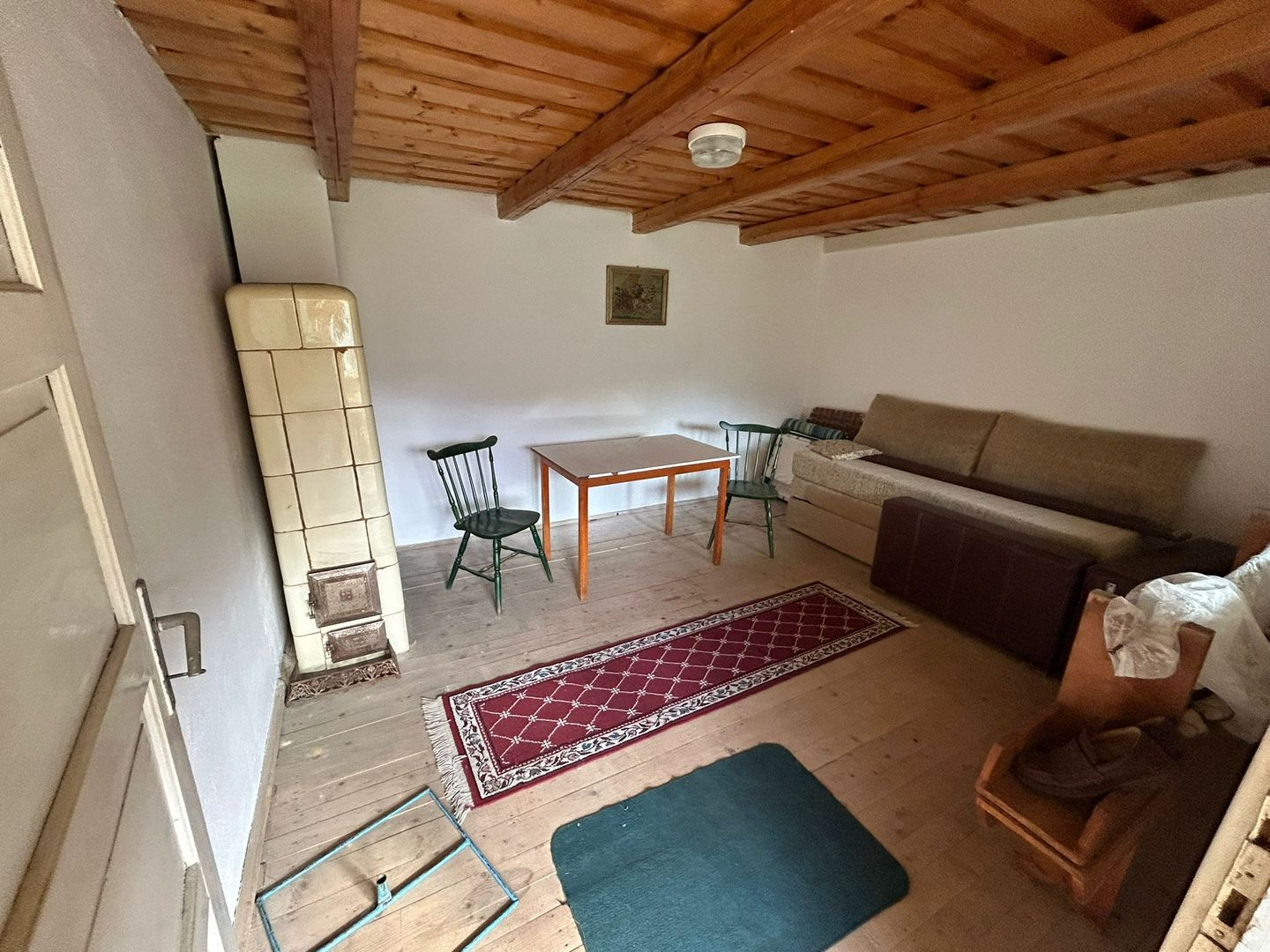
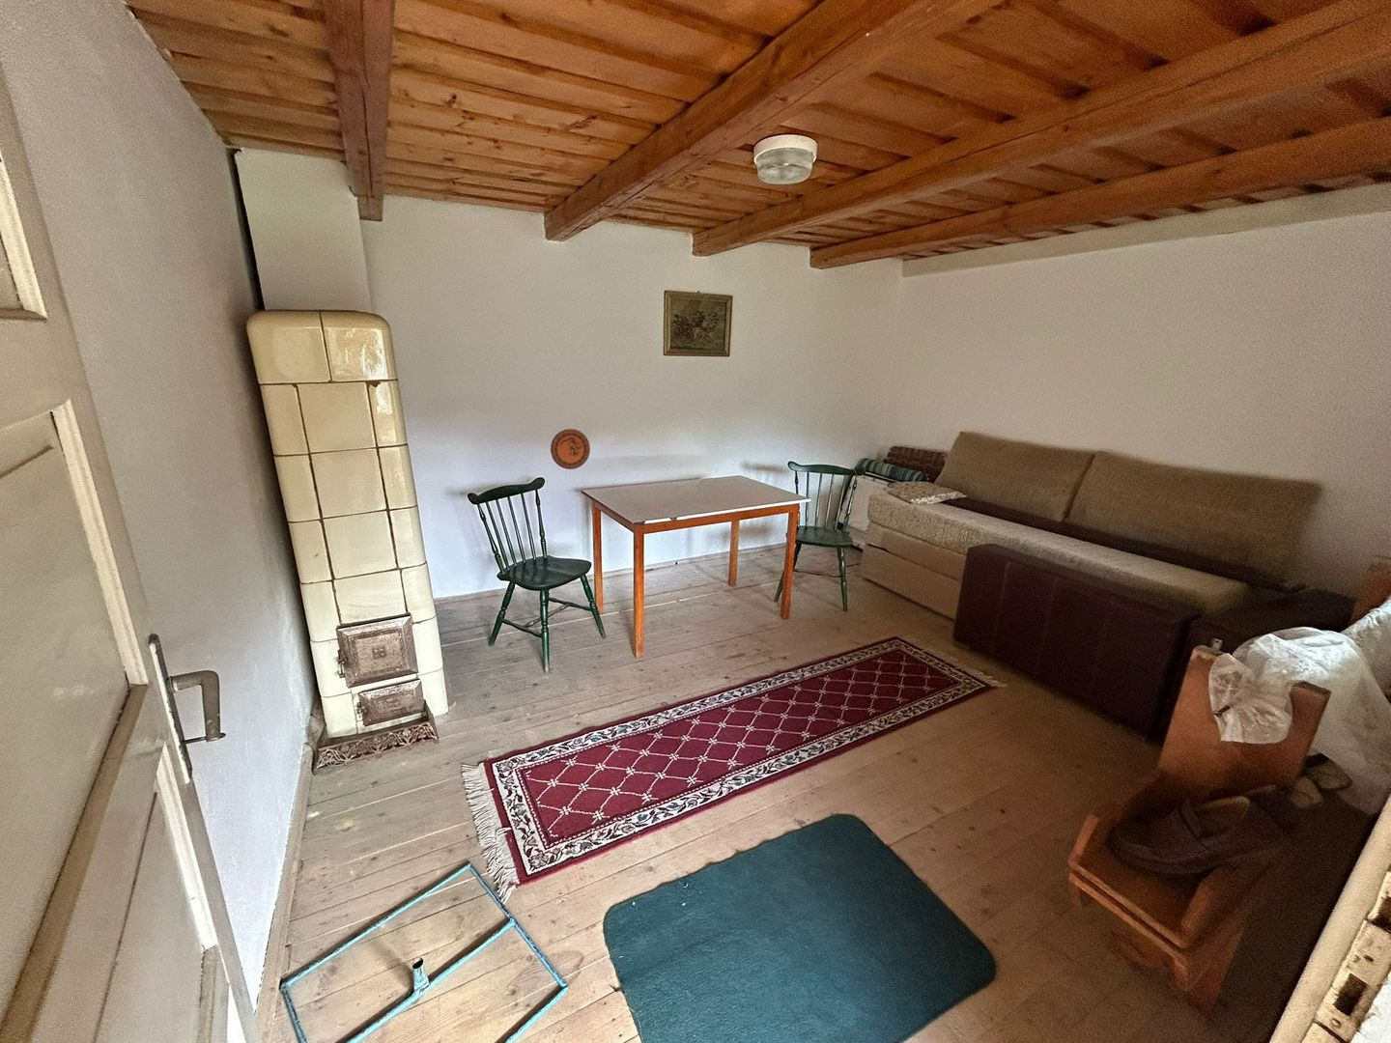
+ decorative plate [550,427,591,470]
